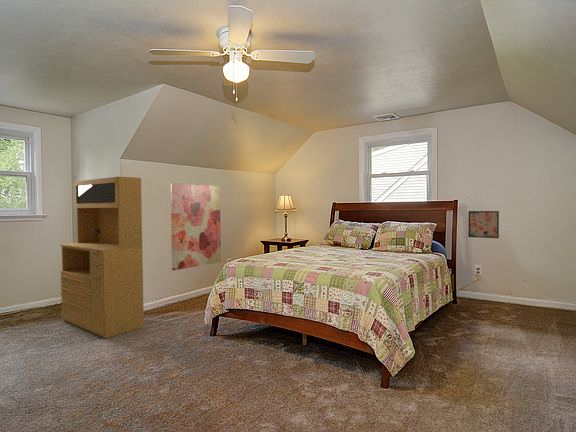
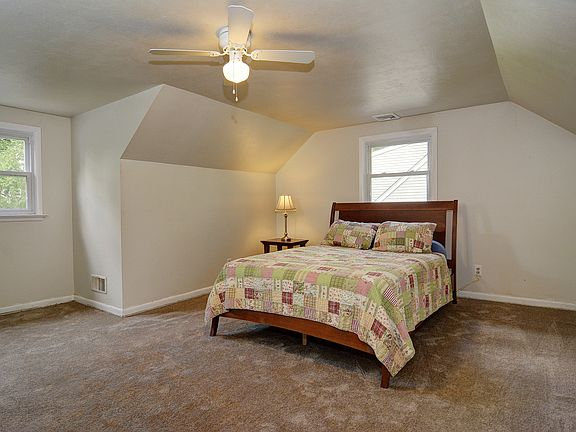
- drawer [59,176,145,339]
- wall art [170,182,222,271]
- wall art [467,210,500,239]
